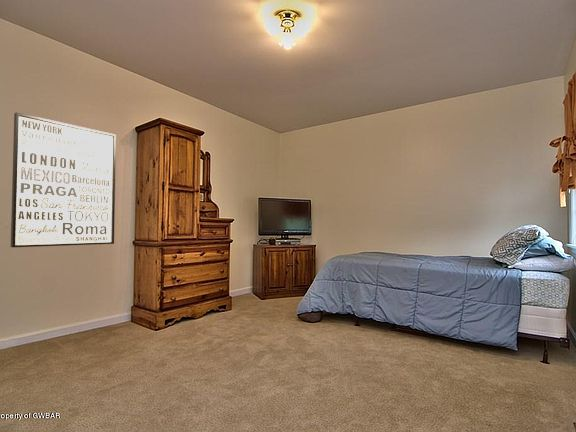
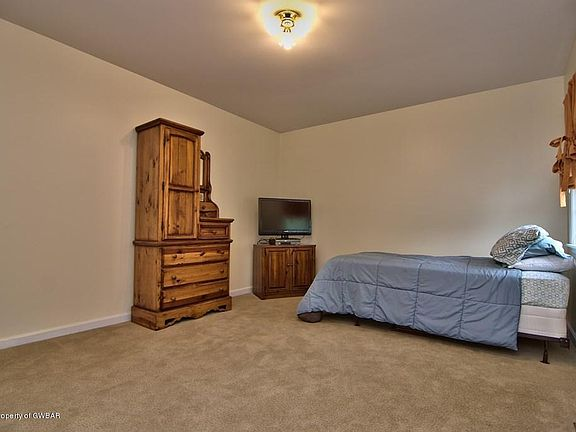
- wall art [10,111,117,248]
